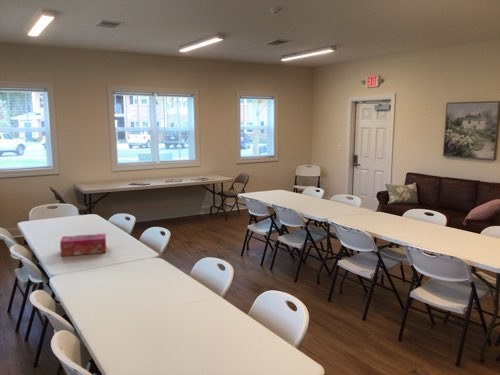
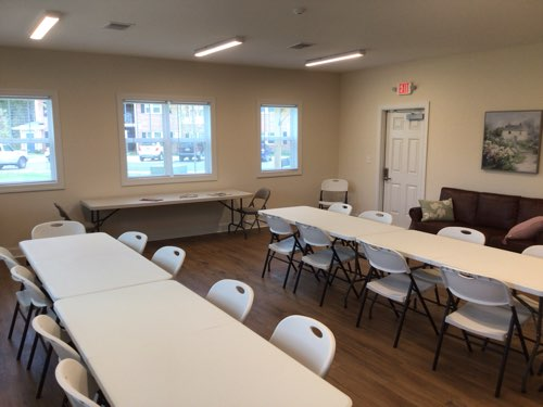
- tissue box [59,232,107,257]
